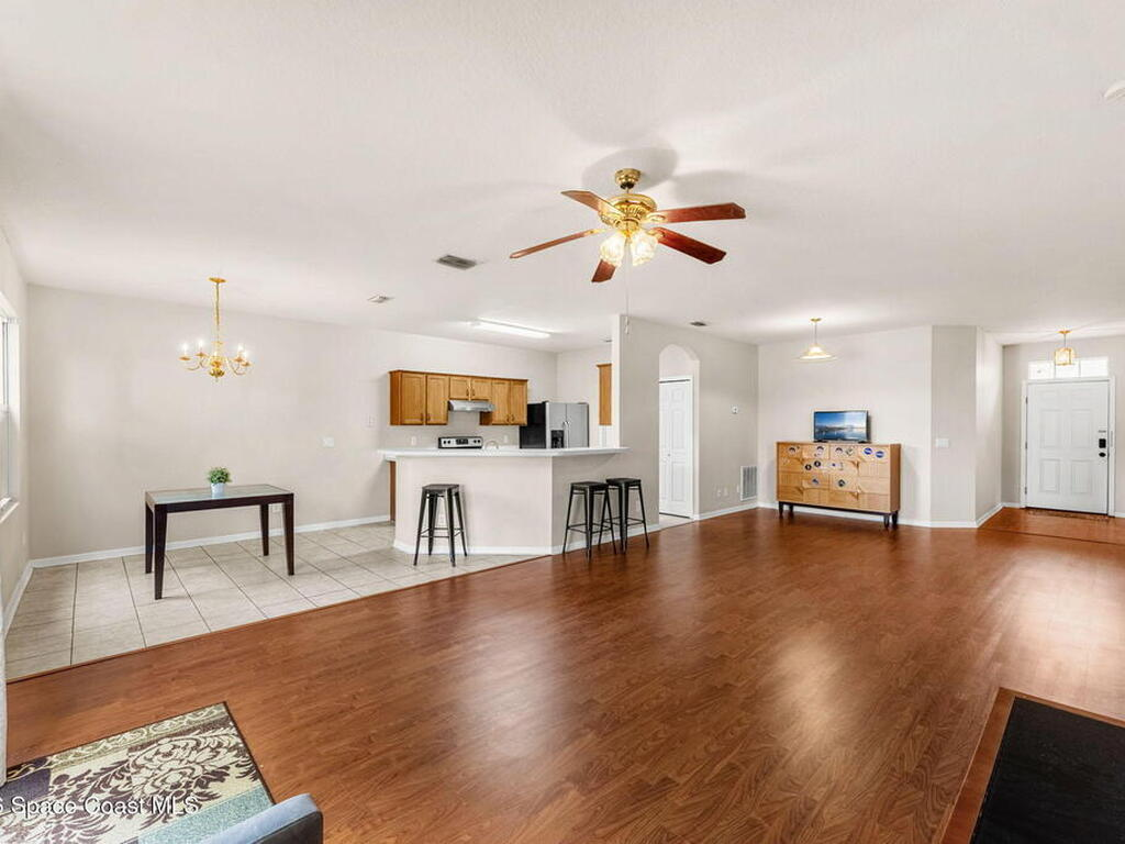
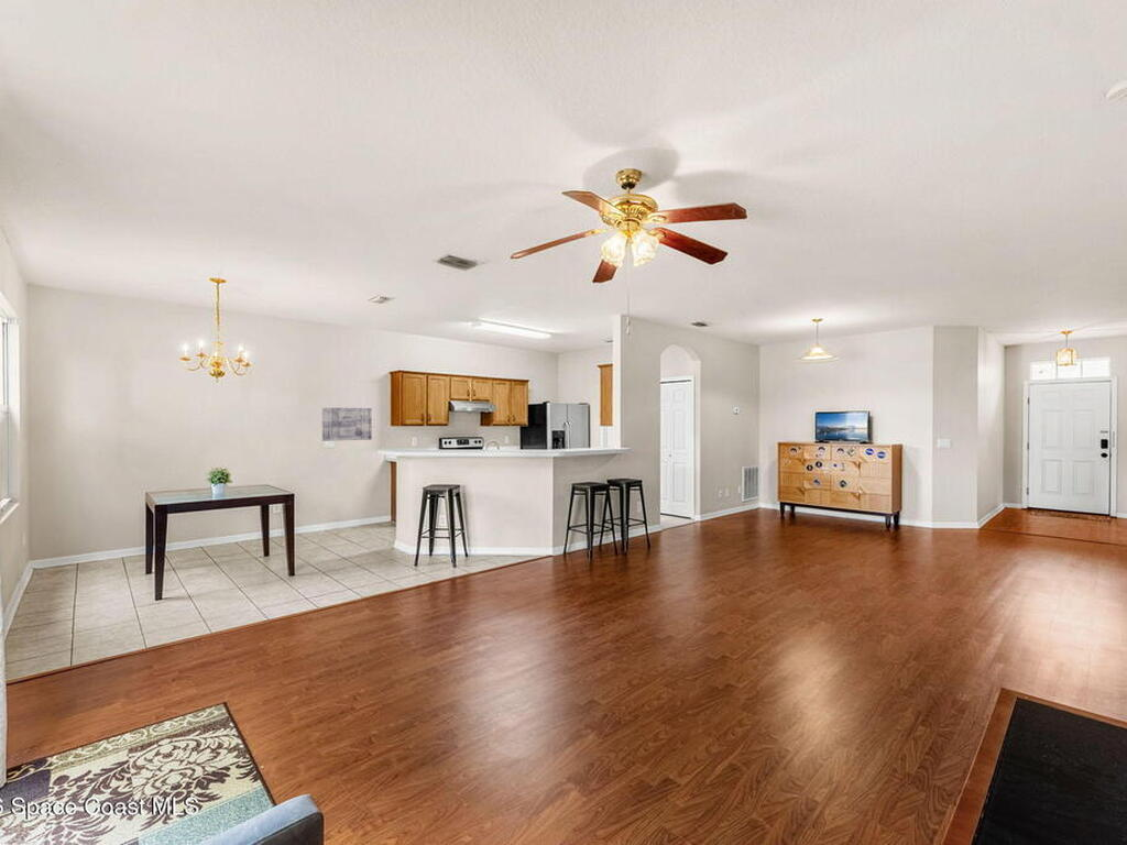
+ wall art [321,407,373,442]
